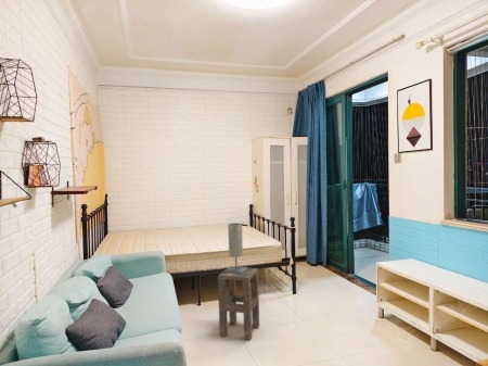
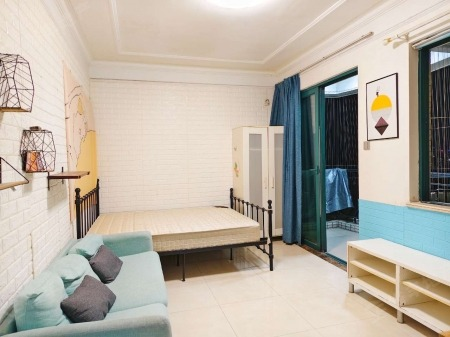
- side table [217,267,260,341]
- table lamp [223,223,249,274]
